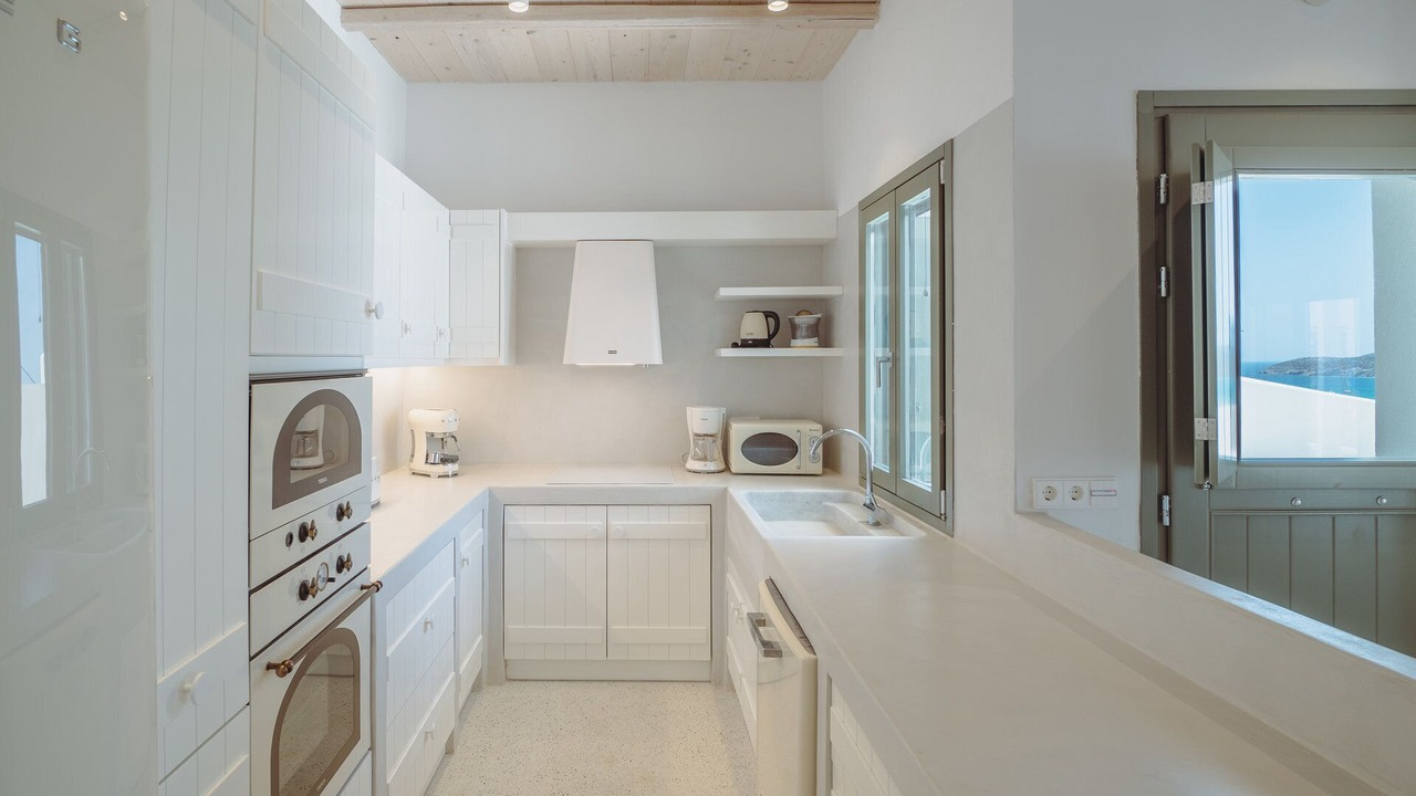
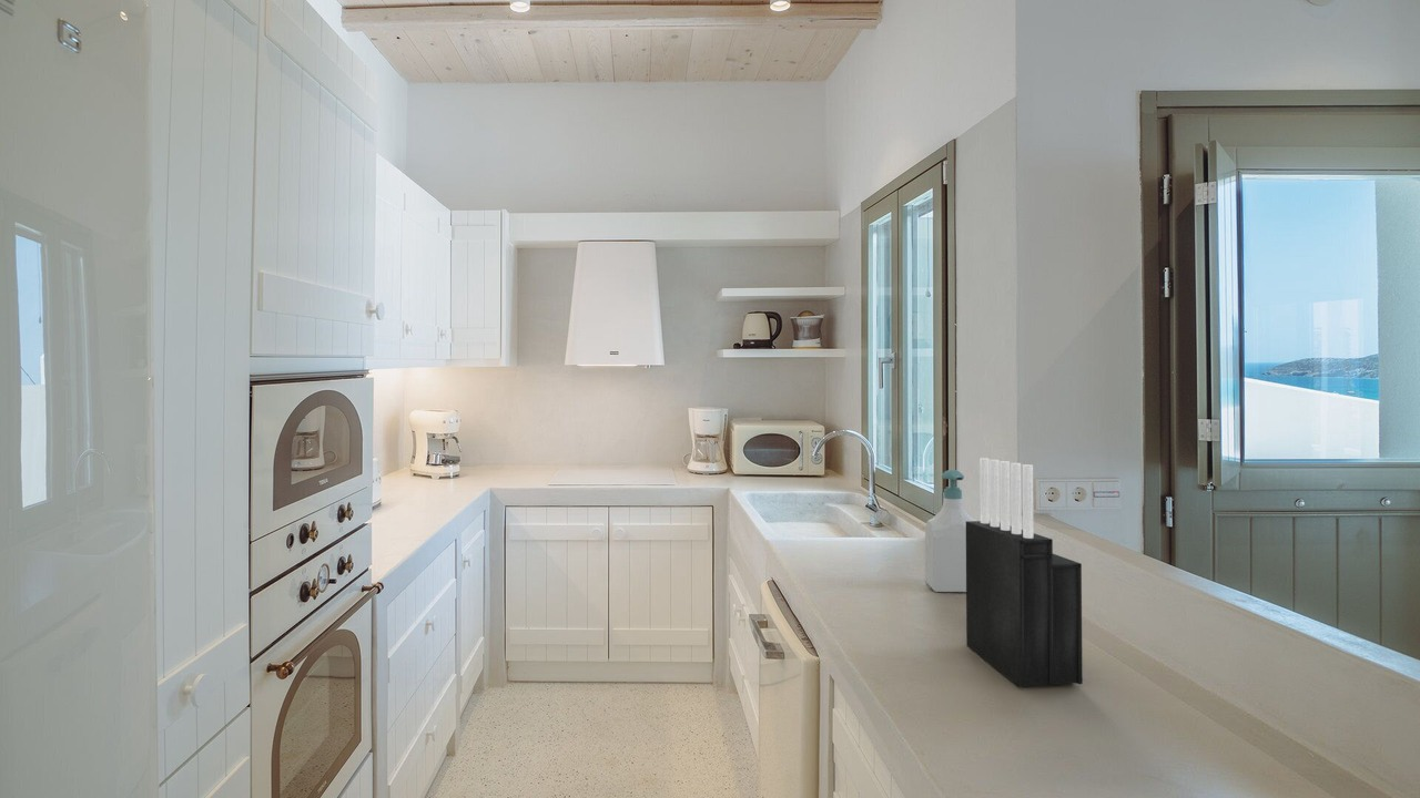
+ knife block [965,457,1084,688]
+ soap bottle [924,469,977,593]
